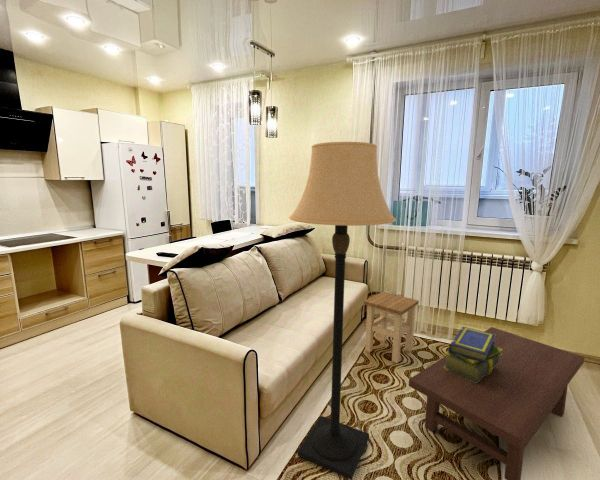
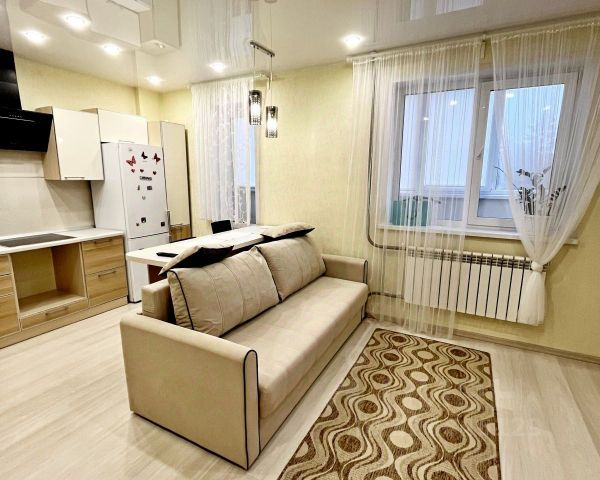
- coffee table [408,326,585,480]
- lamp [288,141,397,480]
- stack of books [444,326,502,383]
- stool [363,291,420,364]
